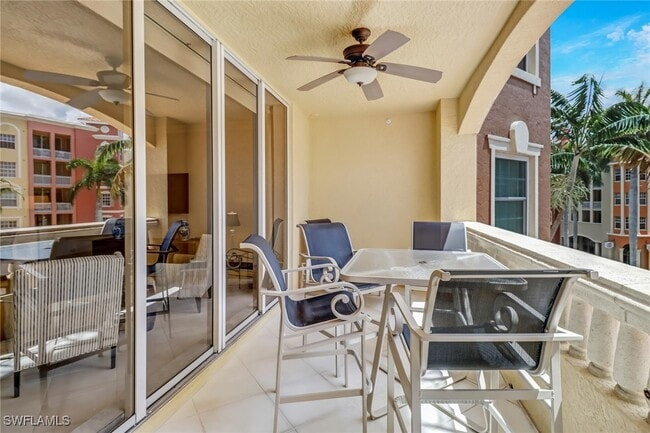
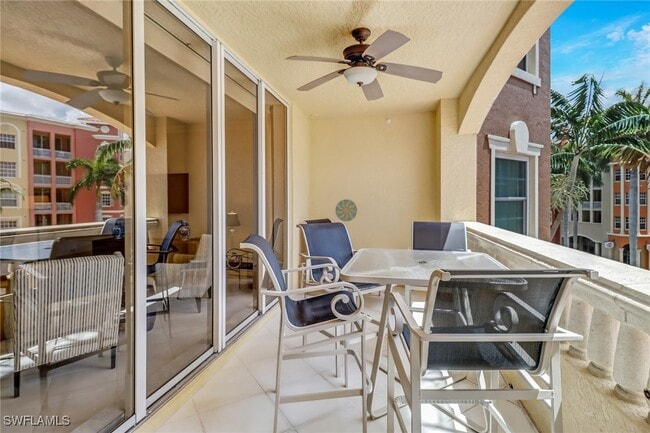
+ decorative plate [334,198,358,222]
